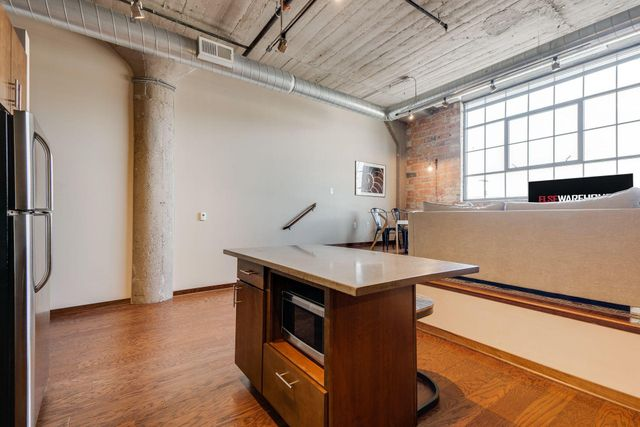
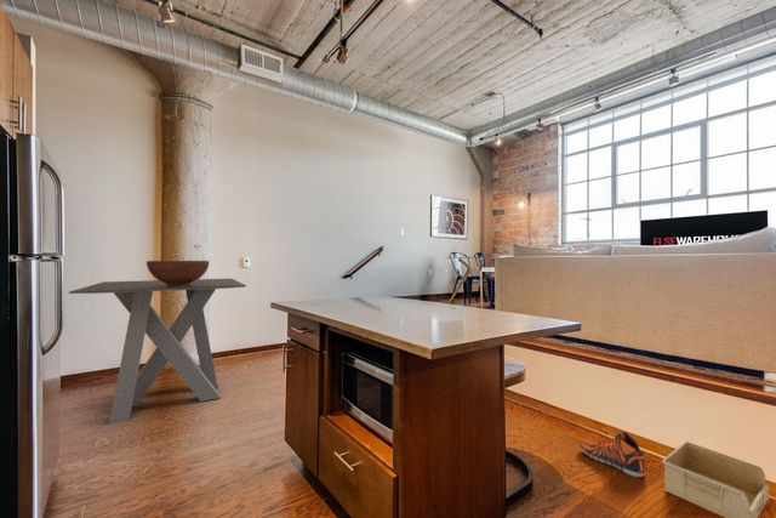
+ dining table [68,278,247,425]
+ storage bin [661,440,770,518]
+ fruit bowl [146,260,211,286]
+ sneaker [578,429,647,478]
